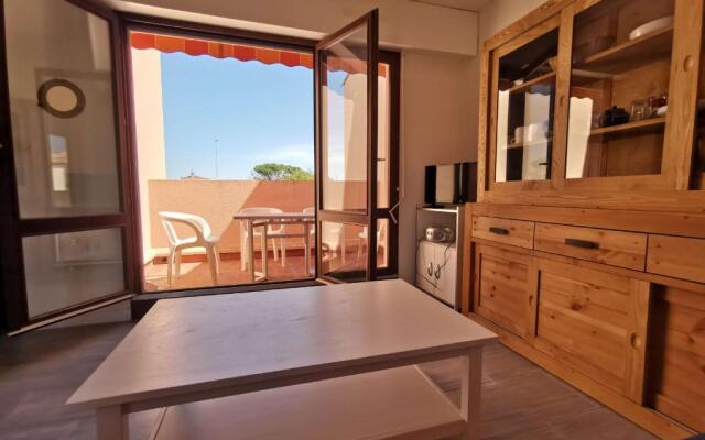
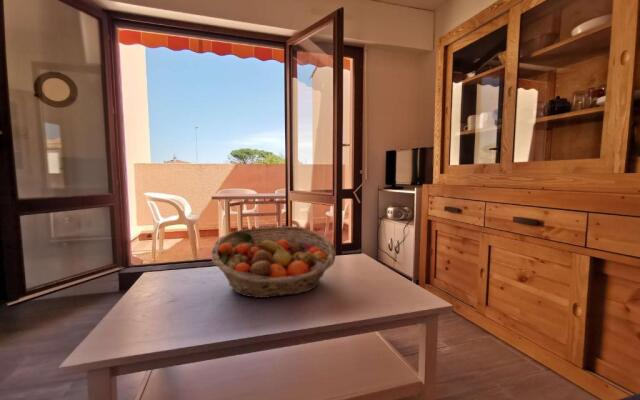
+ fruit basket [211,225,337,299]
